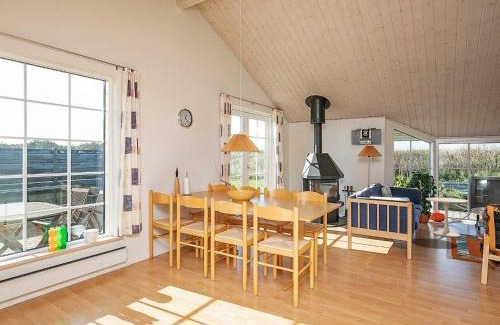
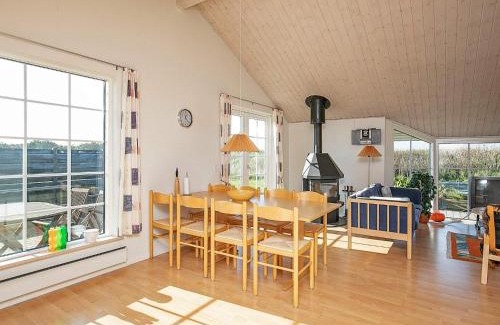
- side table [425,197,469,238]
